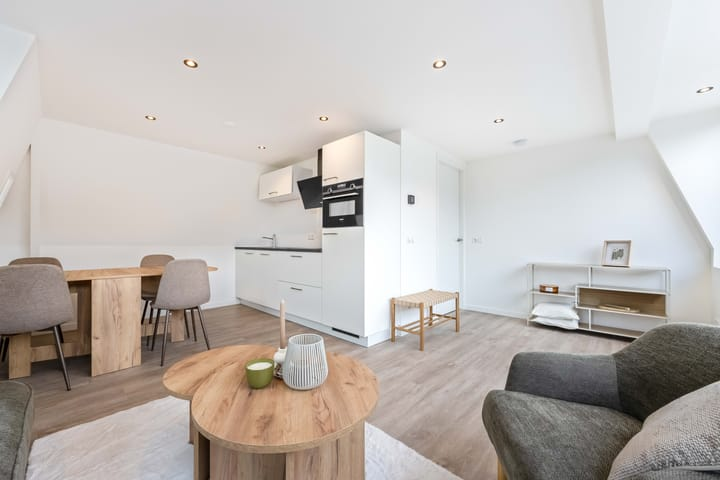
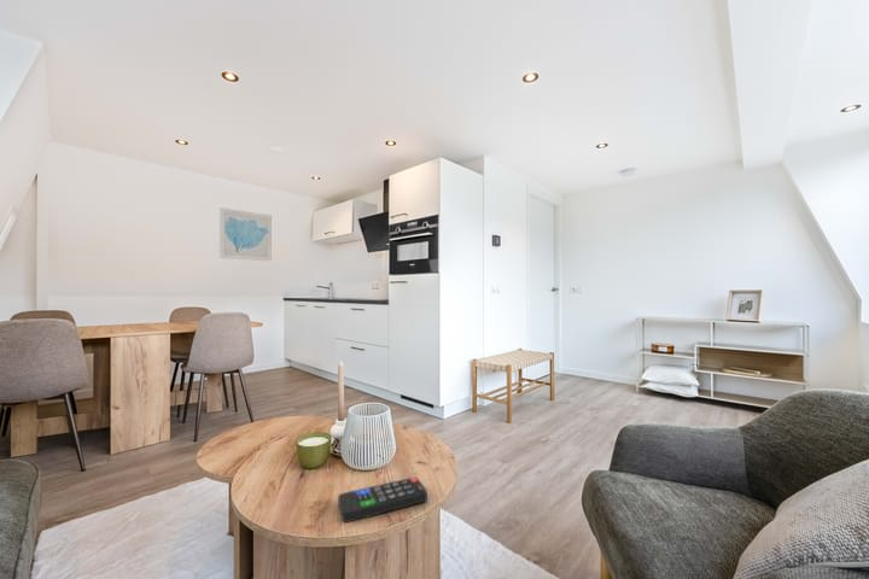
+ remote control [337,476,428,524]
+ wall art [218,206,273,262]
